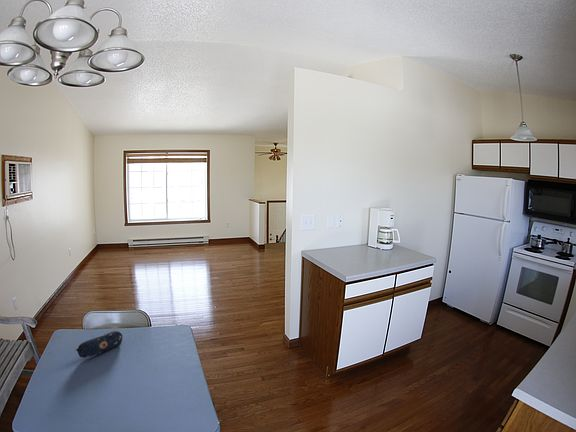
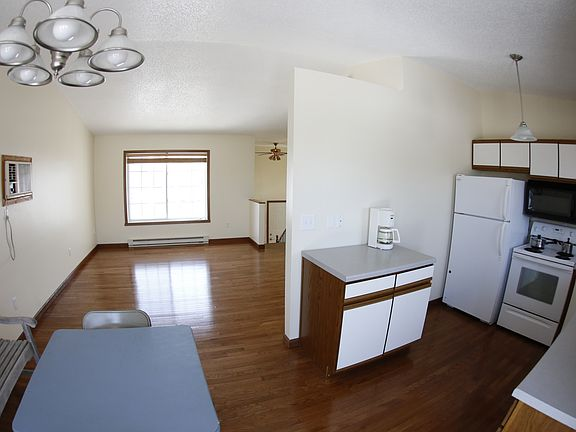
- pencil case [75,330,123,359]
